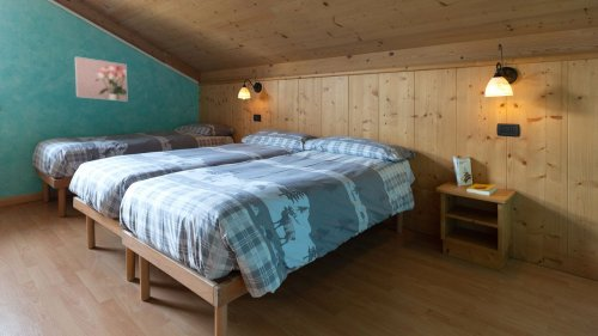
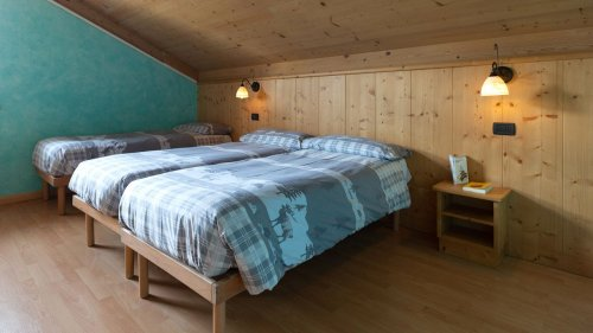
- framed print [74,55,129,103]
